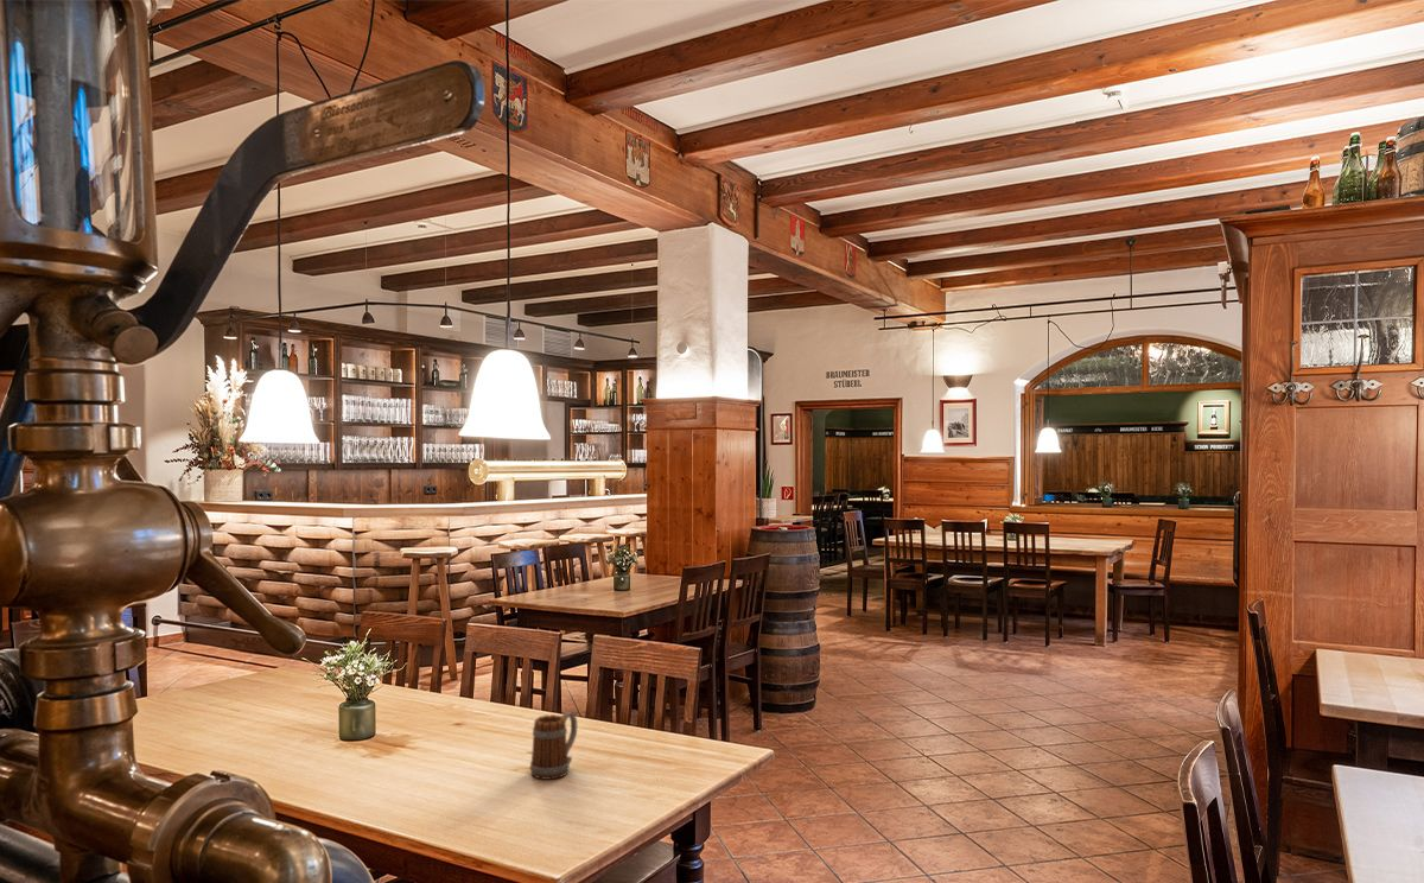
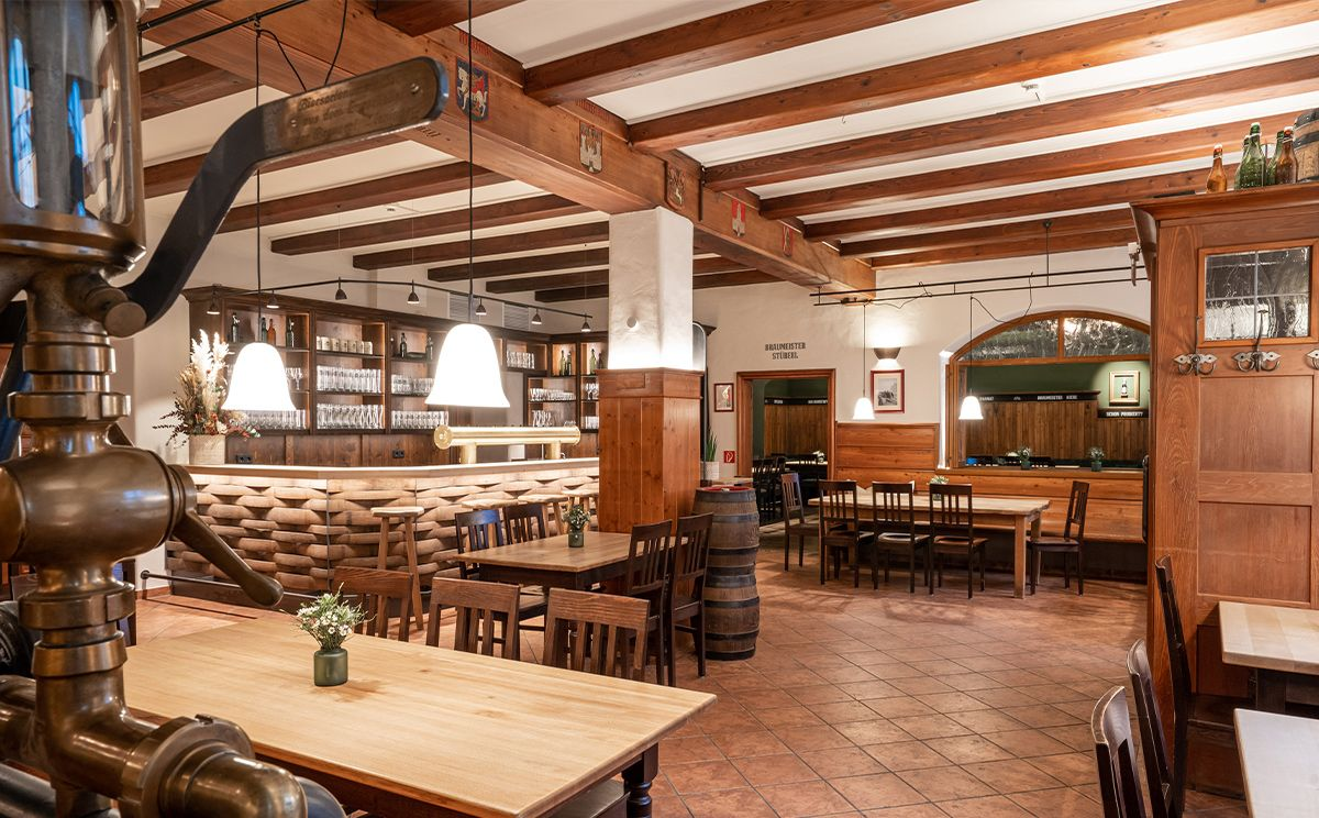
- beer mug [529,711,578,781]
